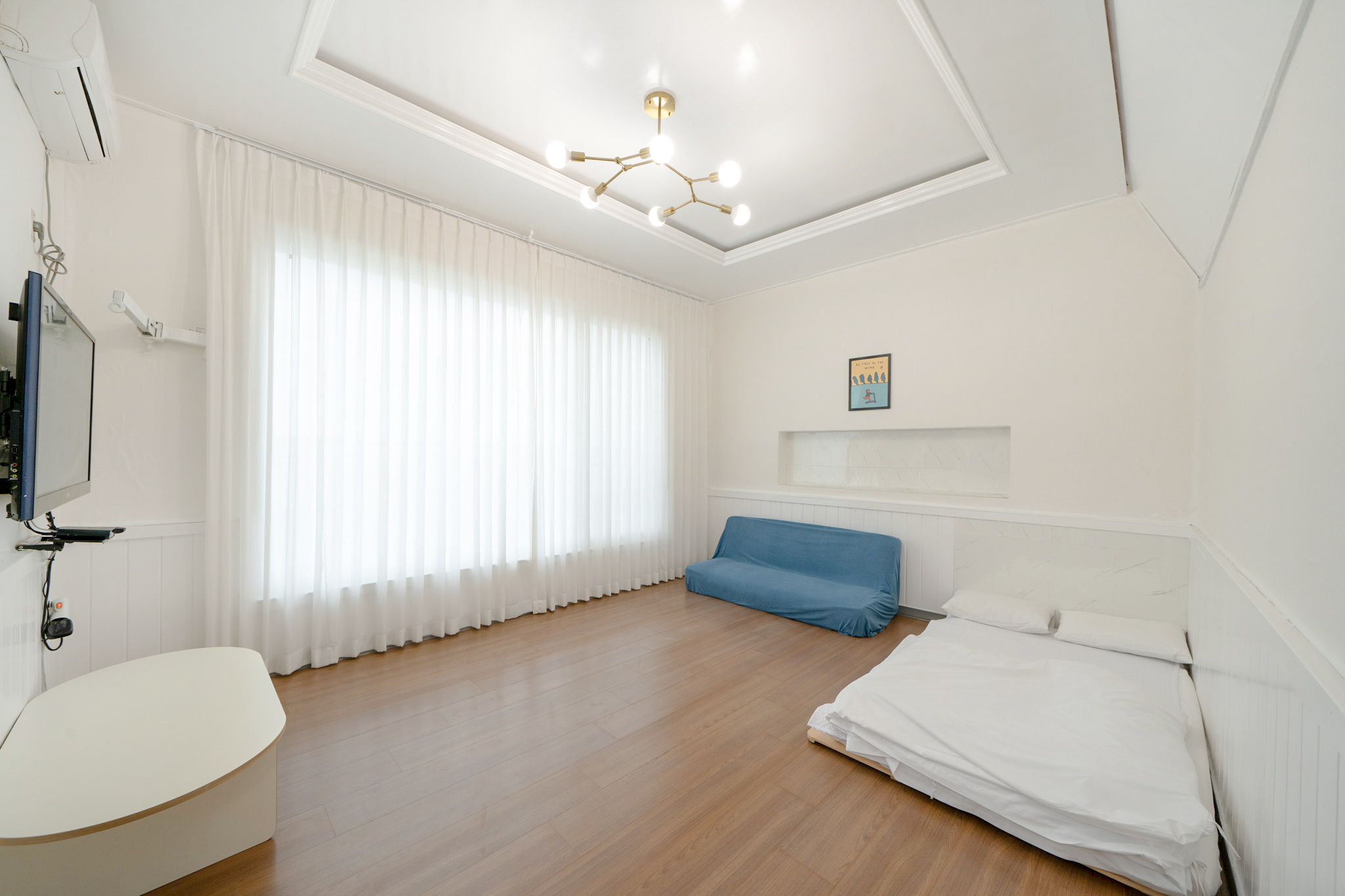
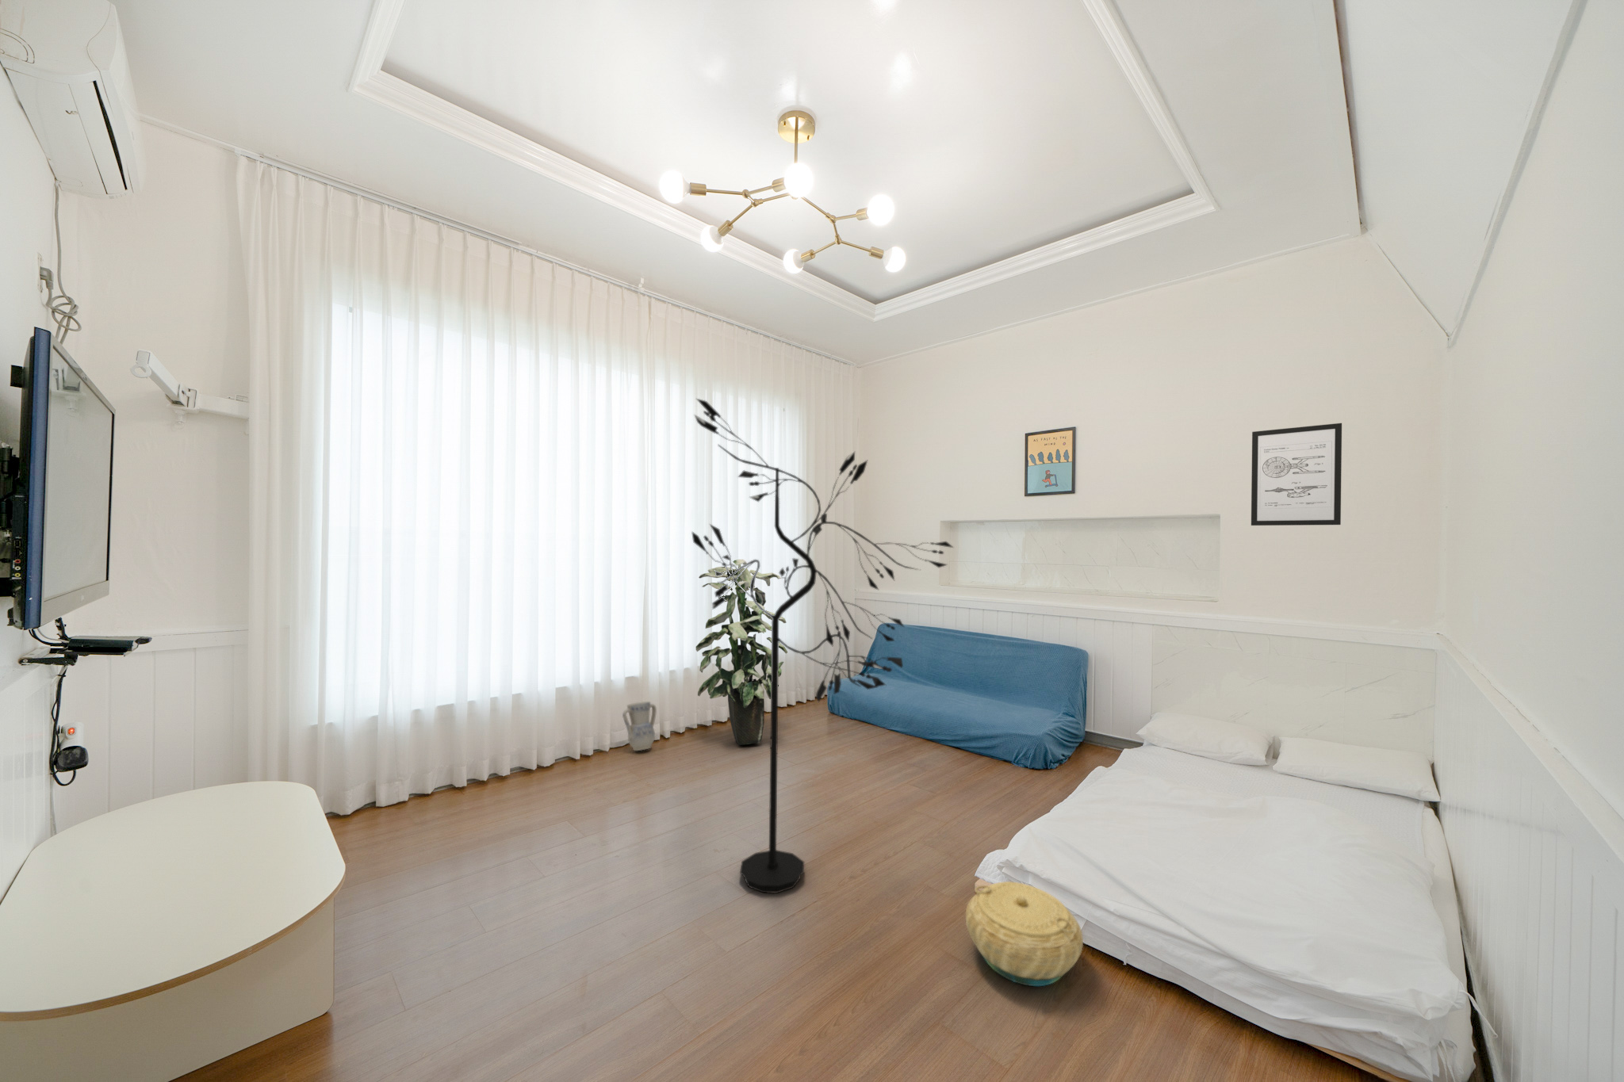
+ indoor plant [695,559,788,746]
+ wall art [1251,423,1343,527]
+ vase [622,700,657,751]
+ basket [965,880,1084,987]
+ floor lamp [691,397,955,894]
